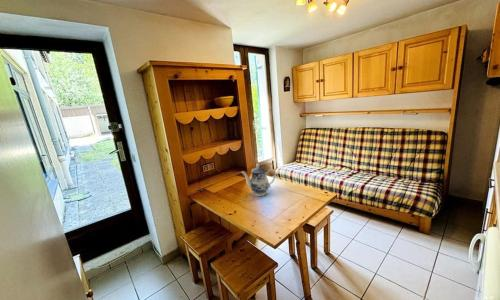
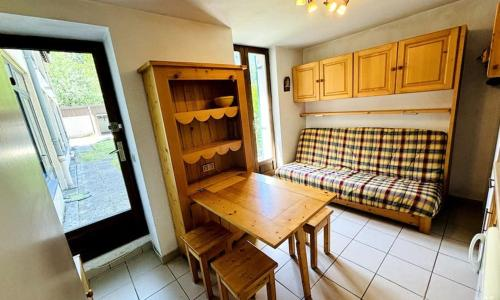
- teapot [240,163,277,197]
